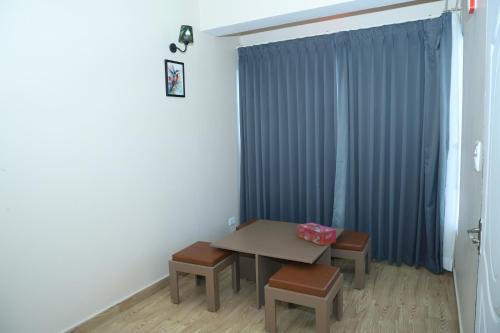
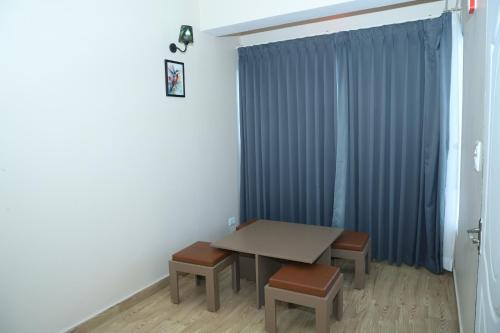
- tissue box [297,222,337,246]
